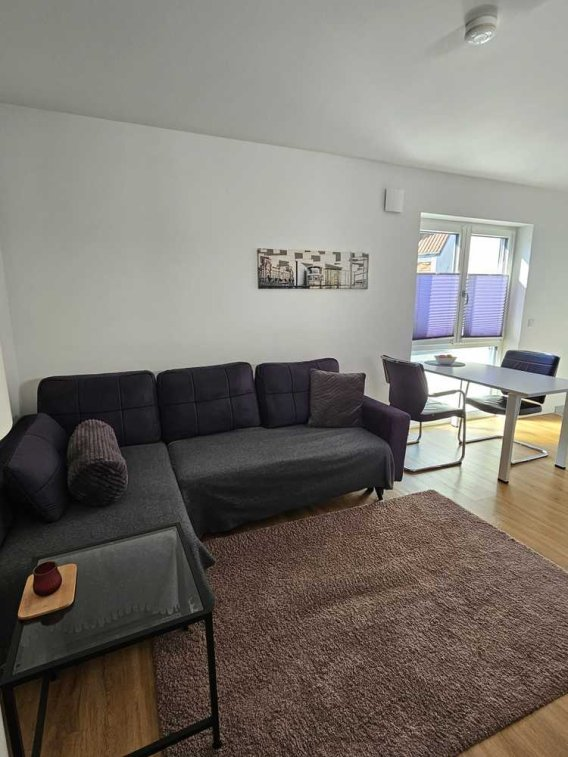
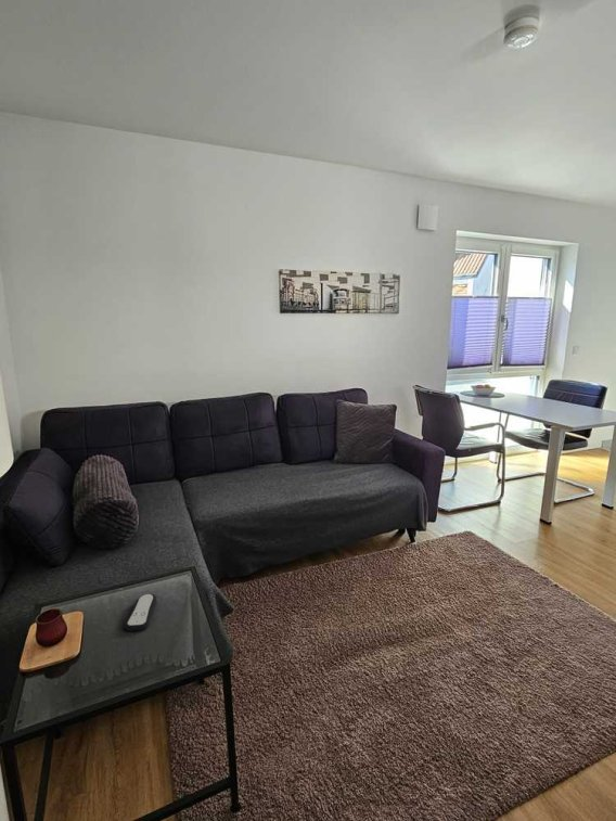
+ remote control [124,593,157,632]
